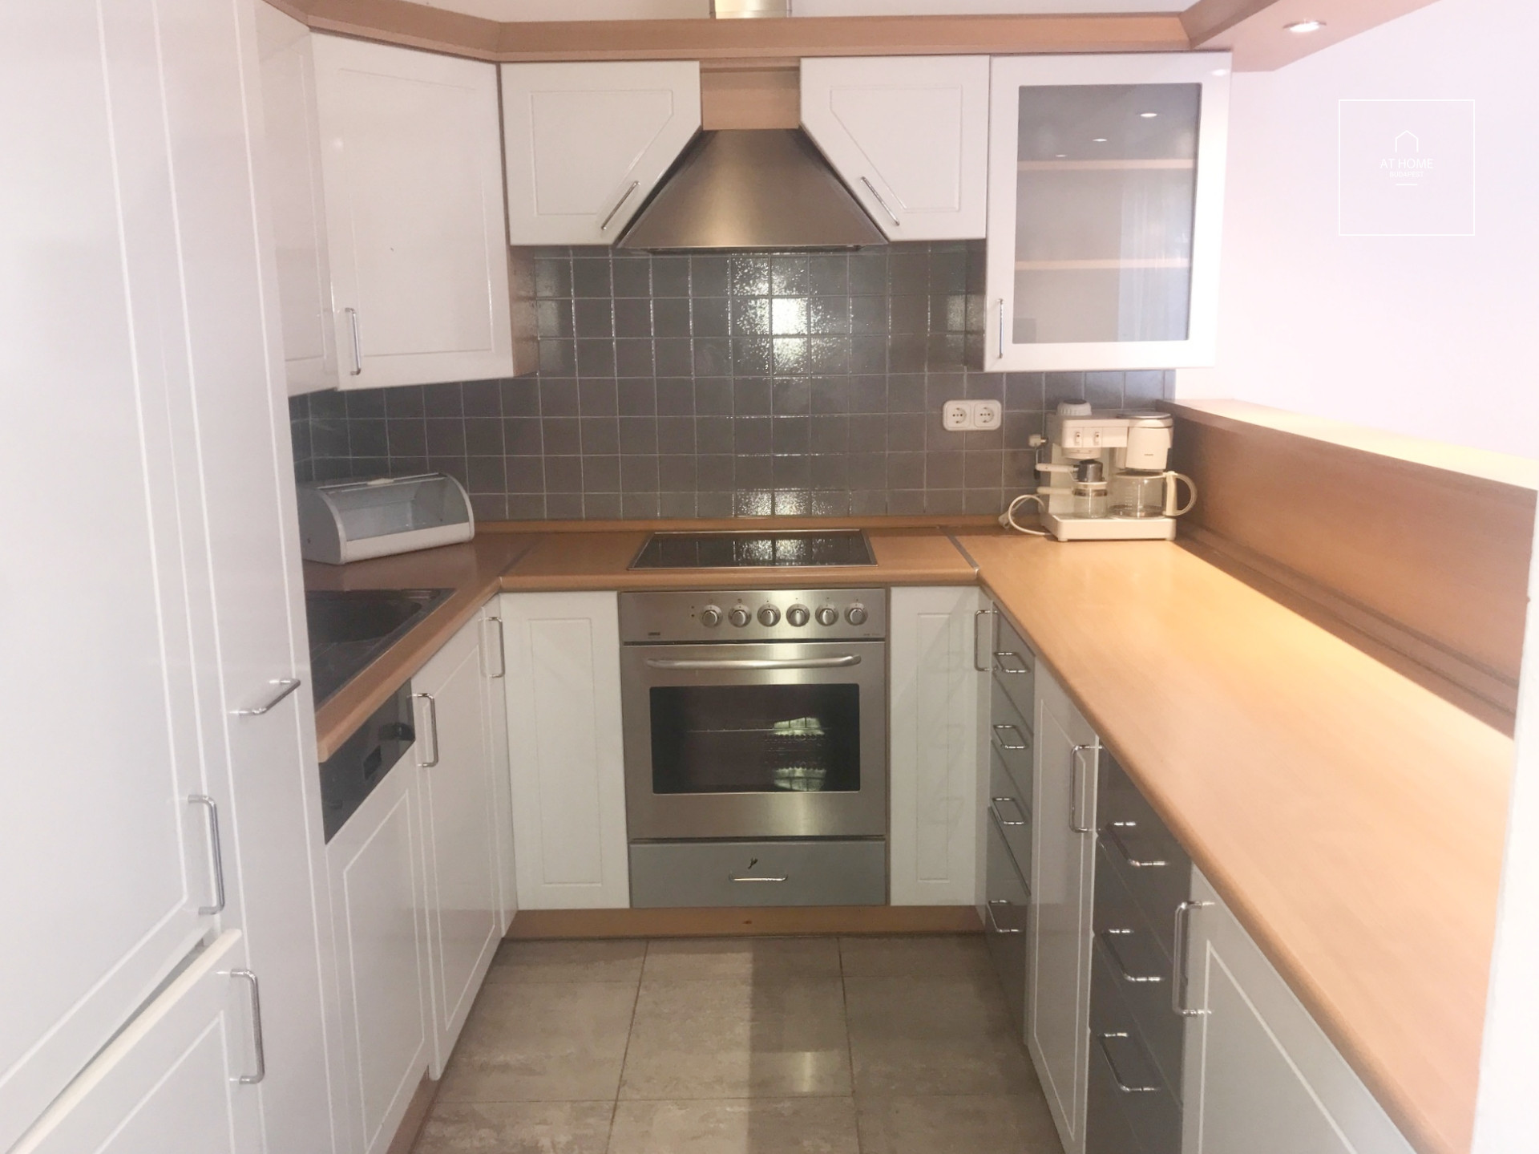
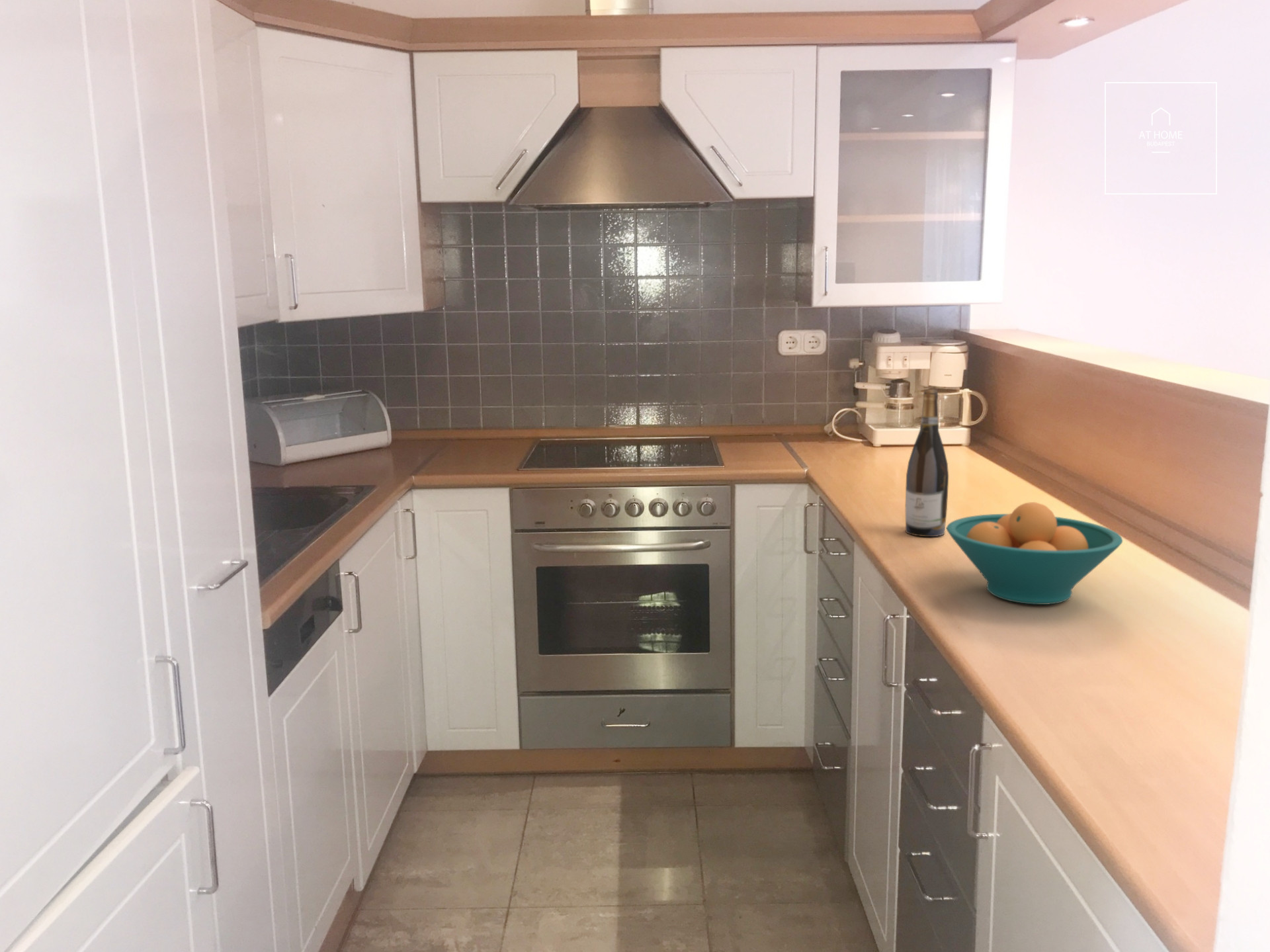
+ wine bottle [905,389,949,537]
+ fruit bowl [946,501,1123,605]
